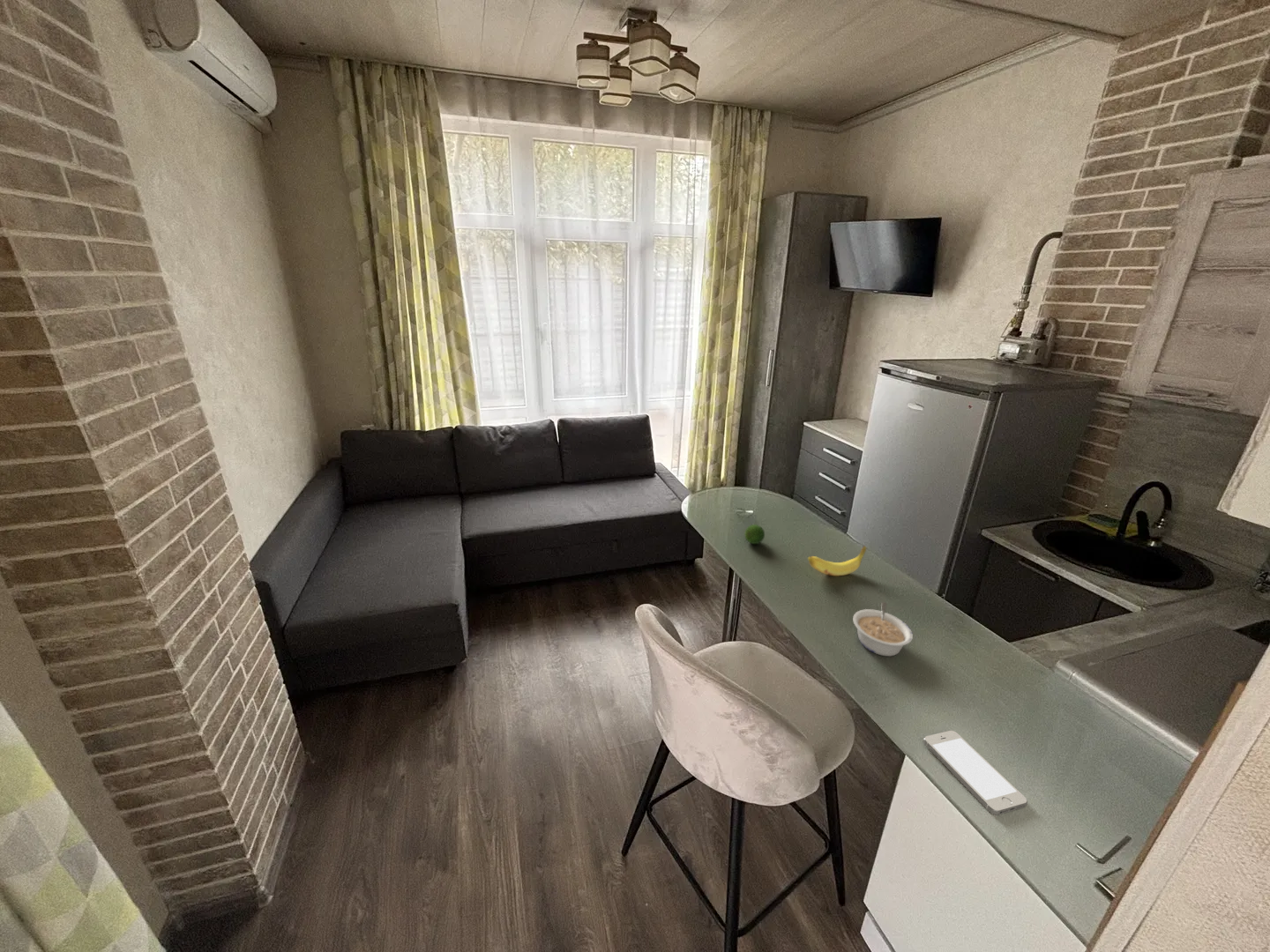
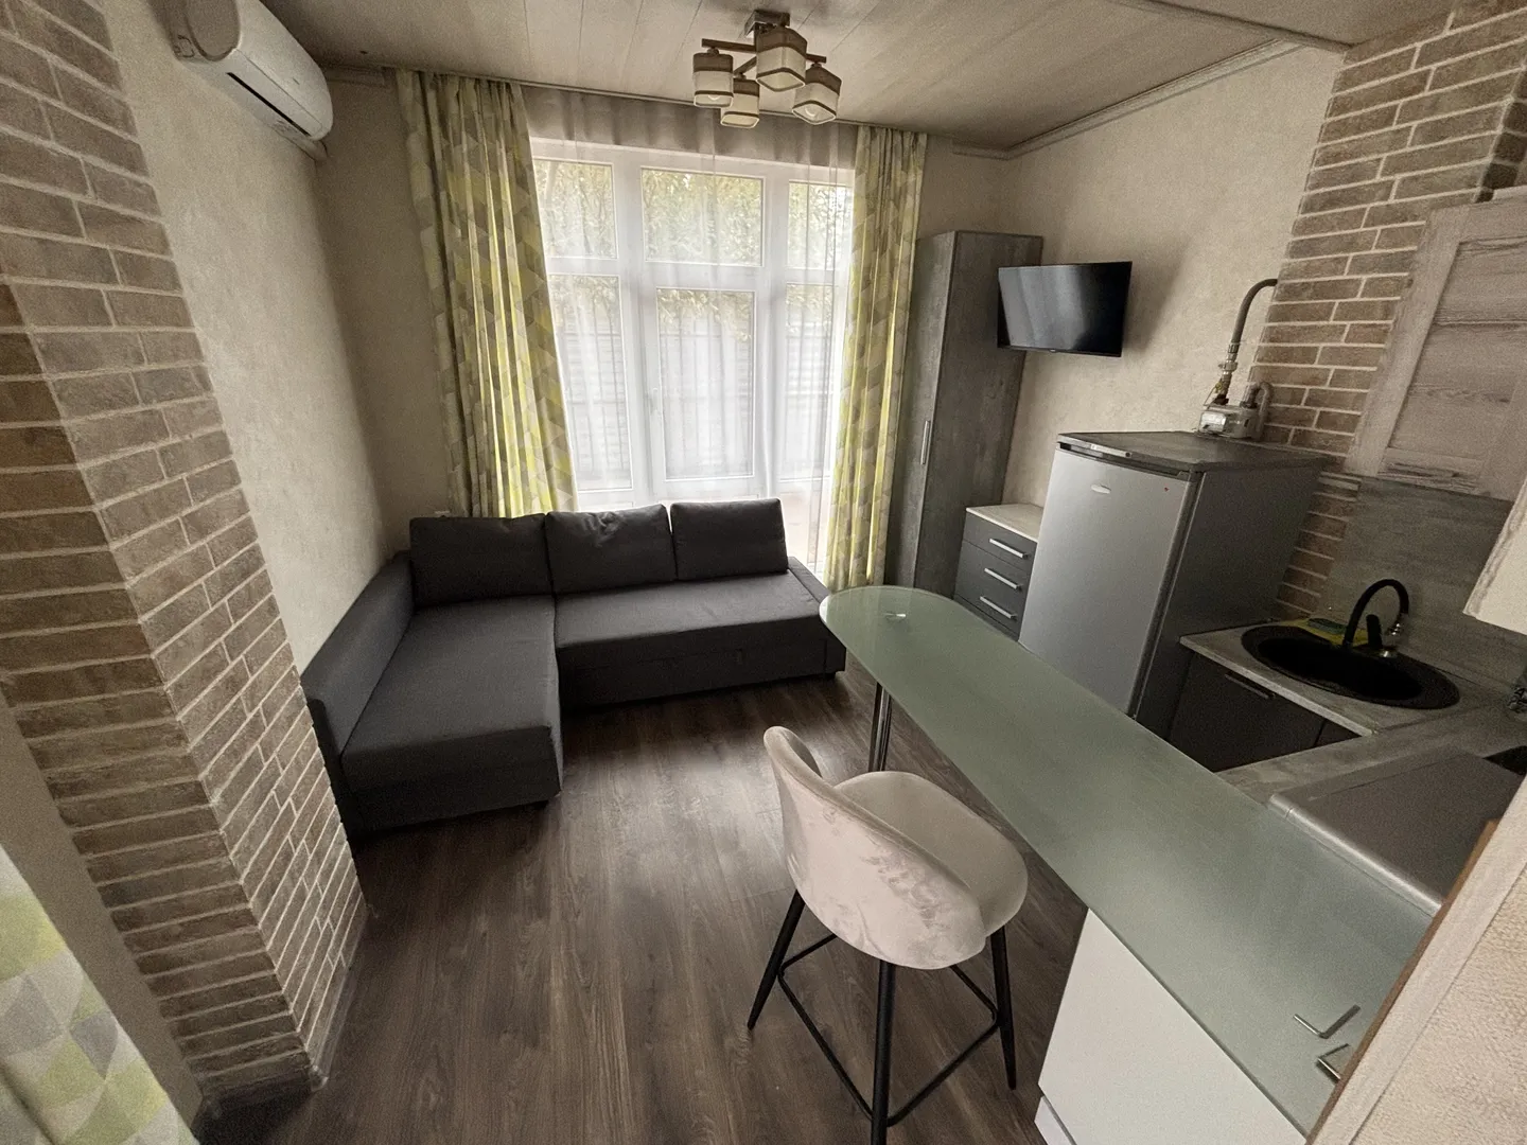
- smartphone [923,730,1028,815]
- legume [852,601,914,658]
- banana [807,545,868,576]
- fruit [744,524,766,545]
